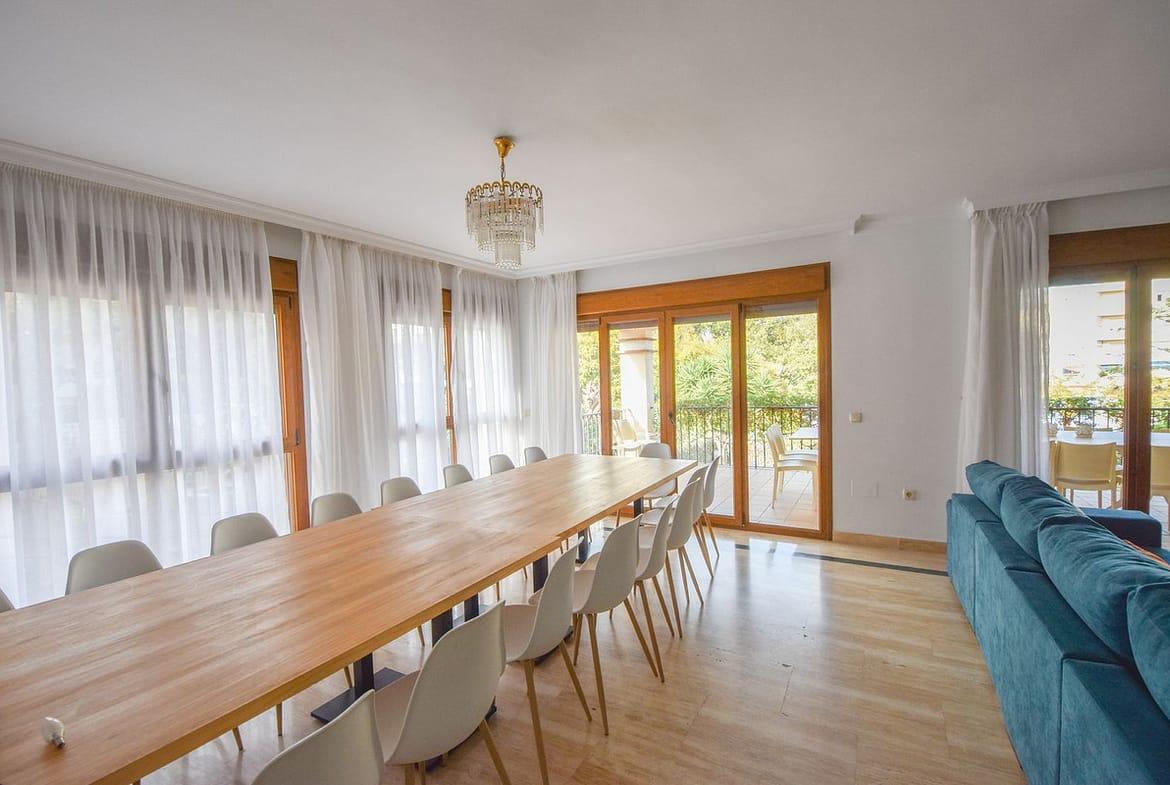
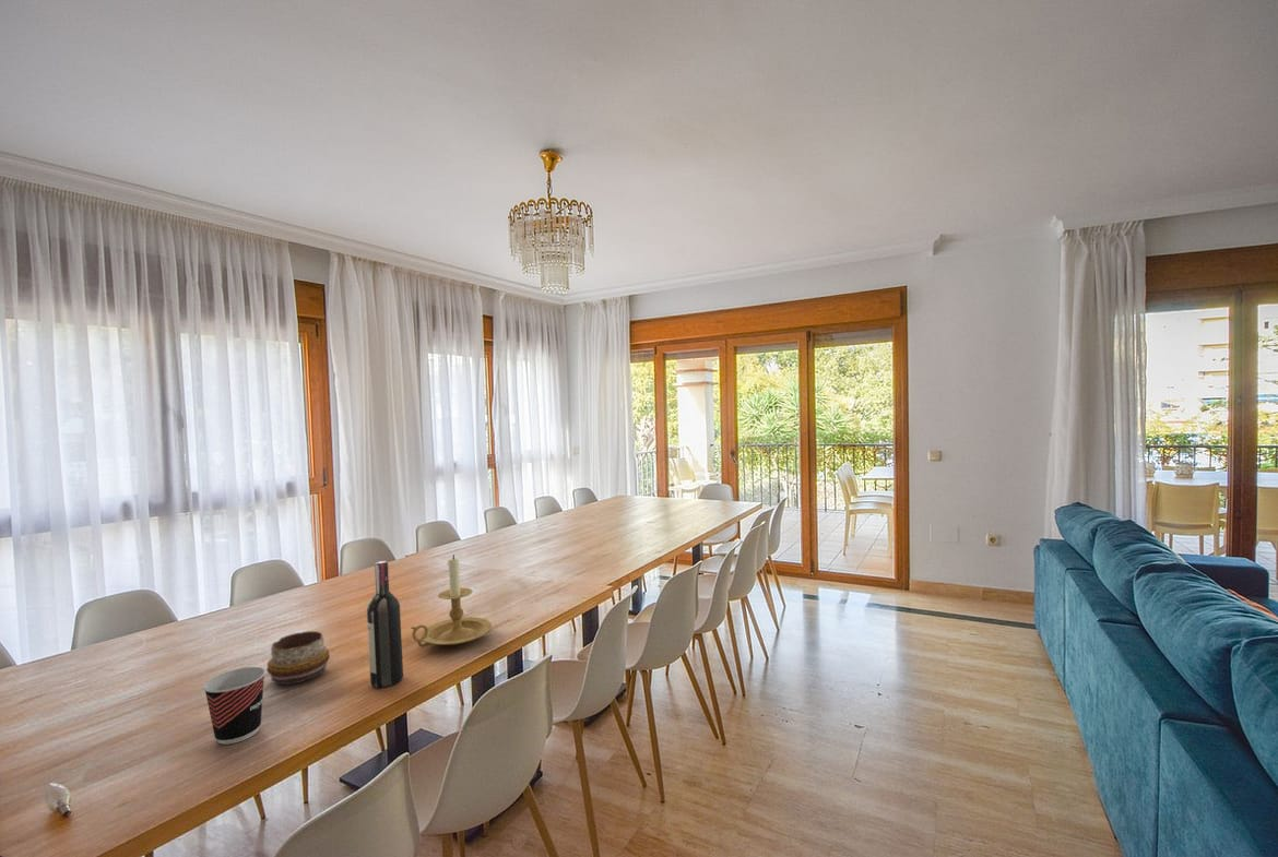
+ decorative bowl [265,630,331,686]
+ candle holder [410,554,493,647]
+ cup [202,666,267,746]
+ wine bottle [366,560,404,689]
